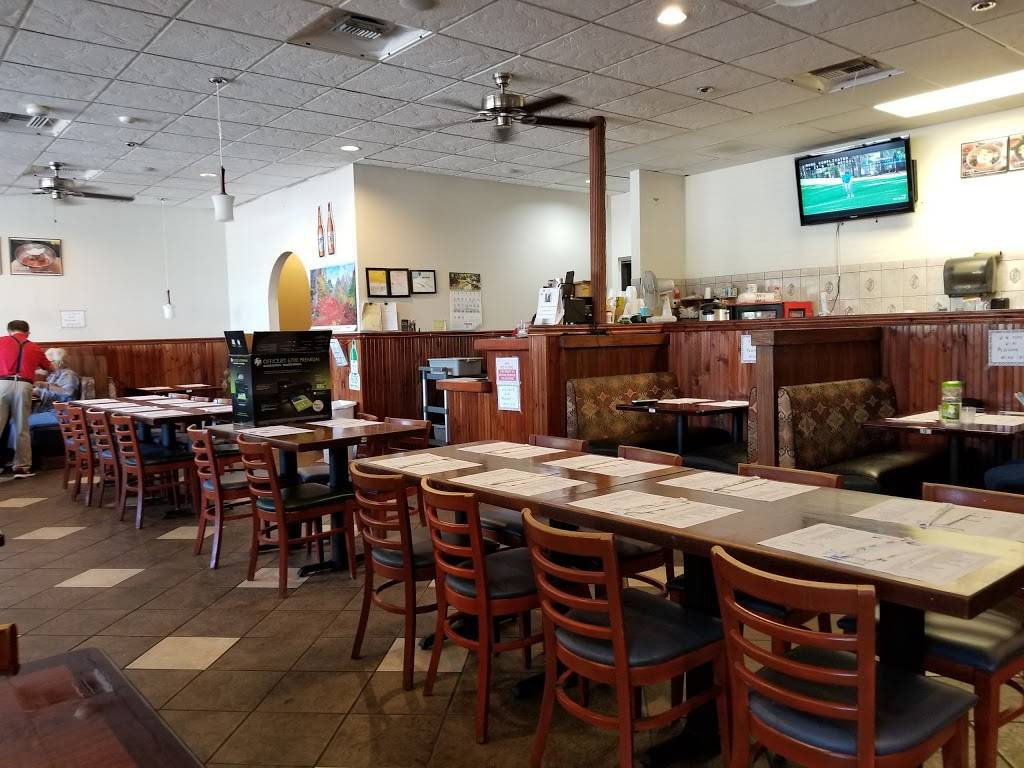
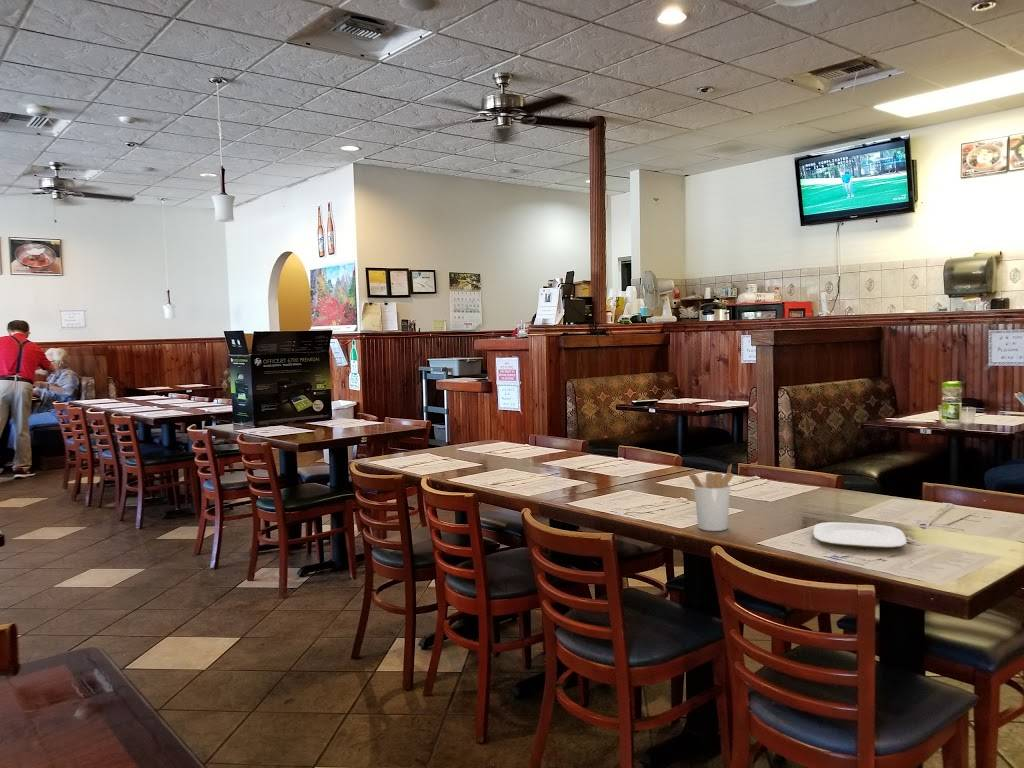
+ utensil holder [687,463,734,532]
+ plate [812,521,908,549]
